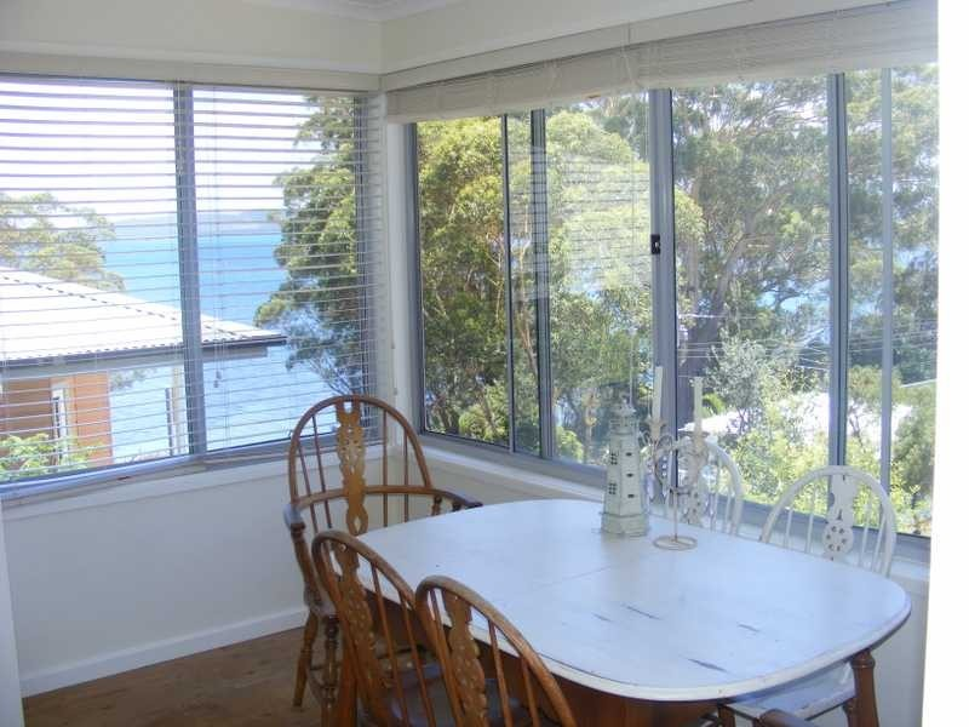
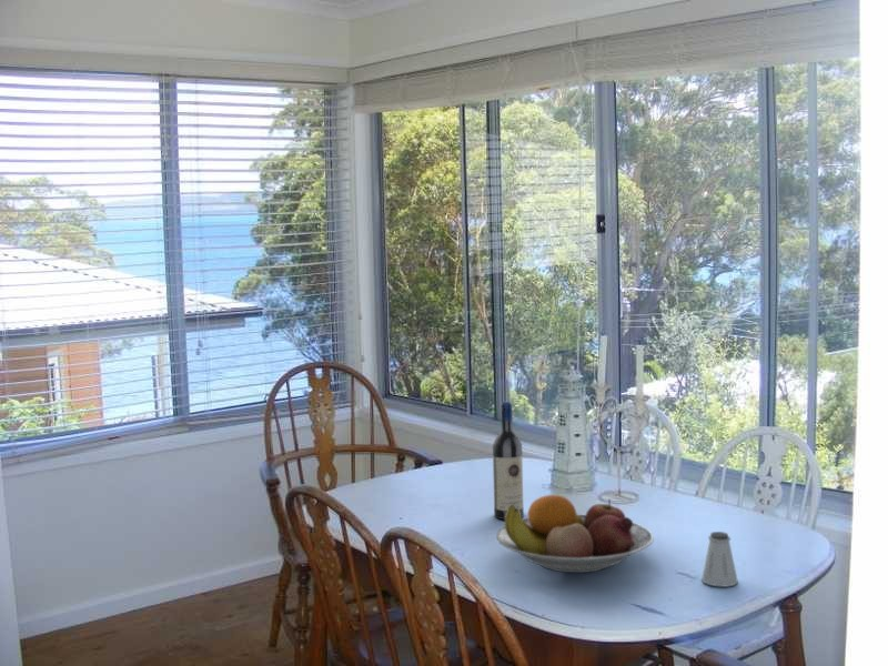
+ wine bottle [492,401,525,521]
+ saltshaker [700,531,739,587]
+ fruit bowl [495,494,655,574]
